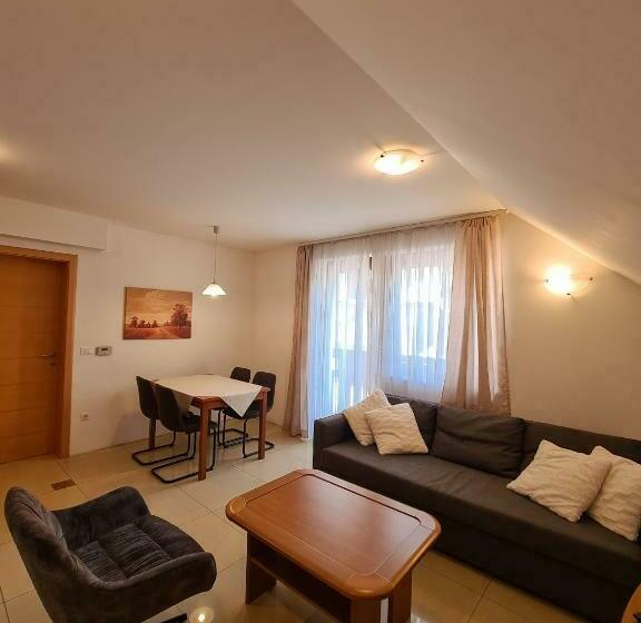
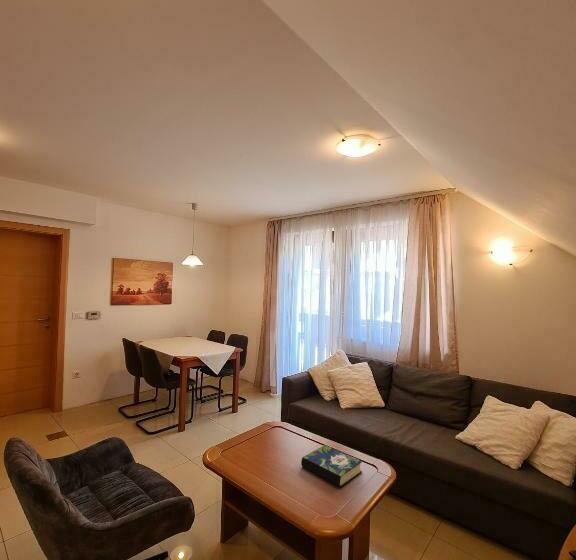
+ book [300,444,363,488]
